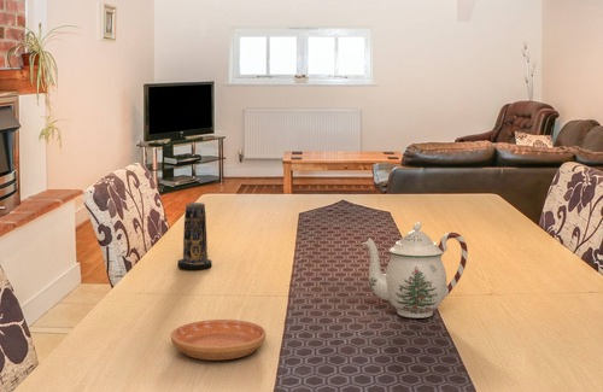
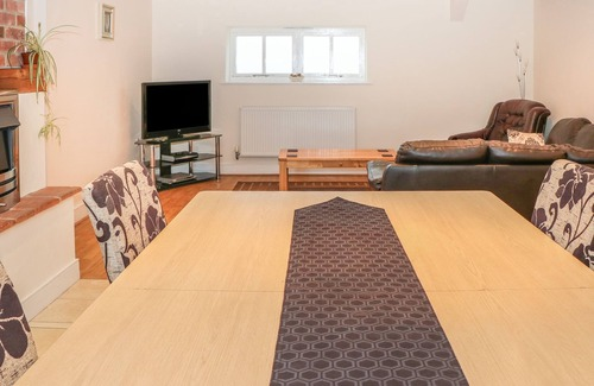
- teapot [361,221,469,318]
- candle [176,201,213,270]
- saucer [170,318,268,362]
